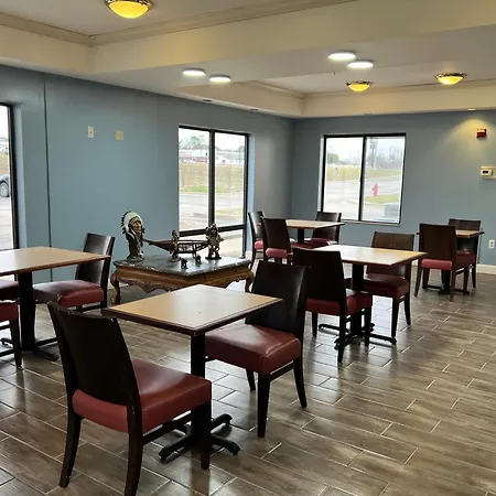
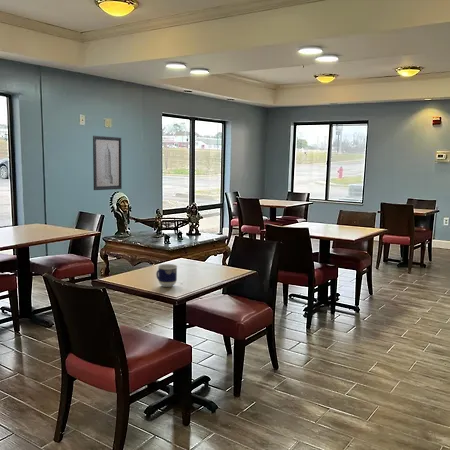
+ wall art [92,135,123,191]
+ cup [155,263,178,288]
